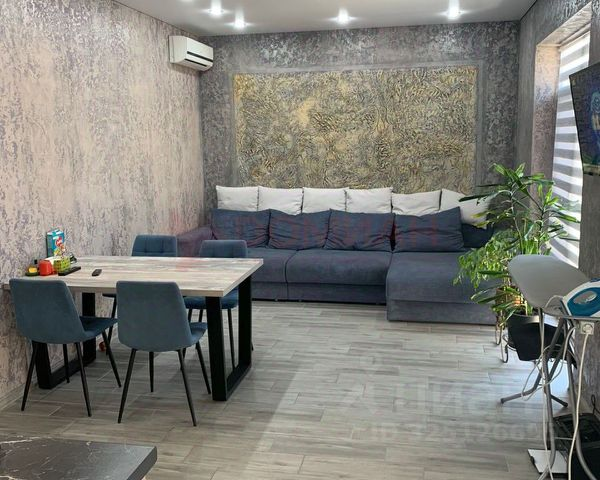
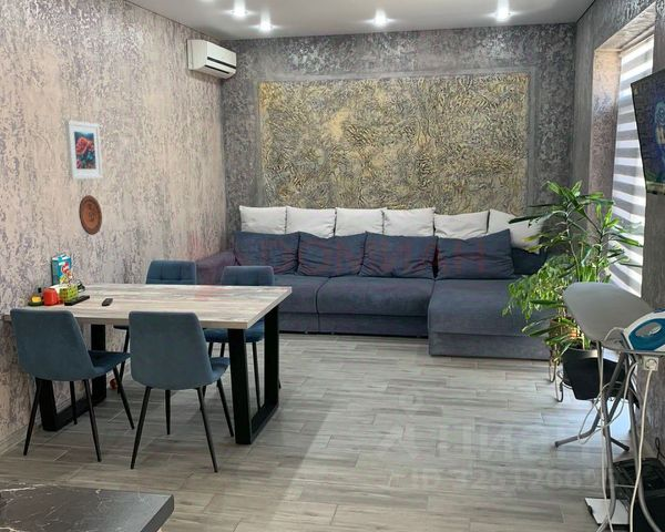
+ decorative plate [78,194,103,236]
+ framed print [64,120,103,181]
